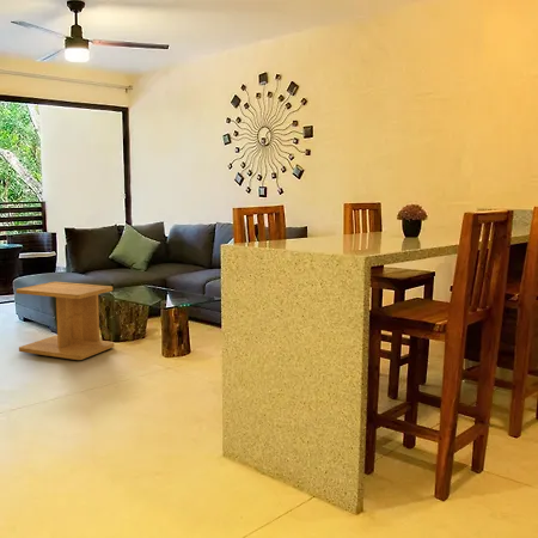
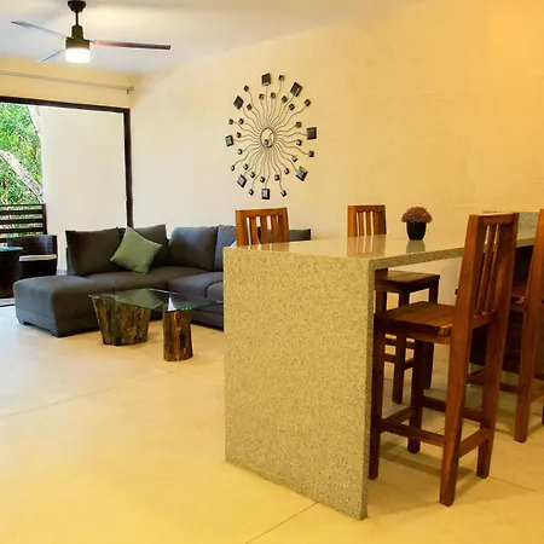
- side table [16,281,115,361]
